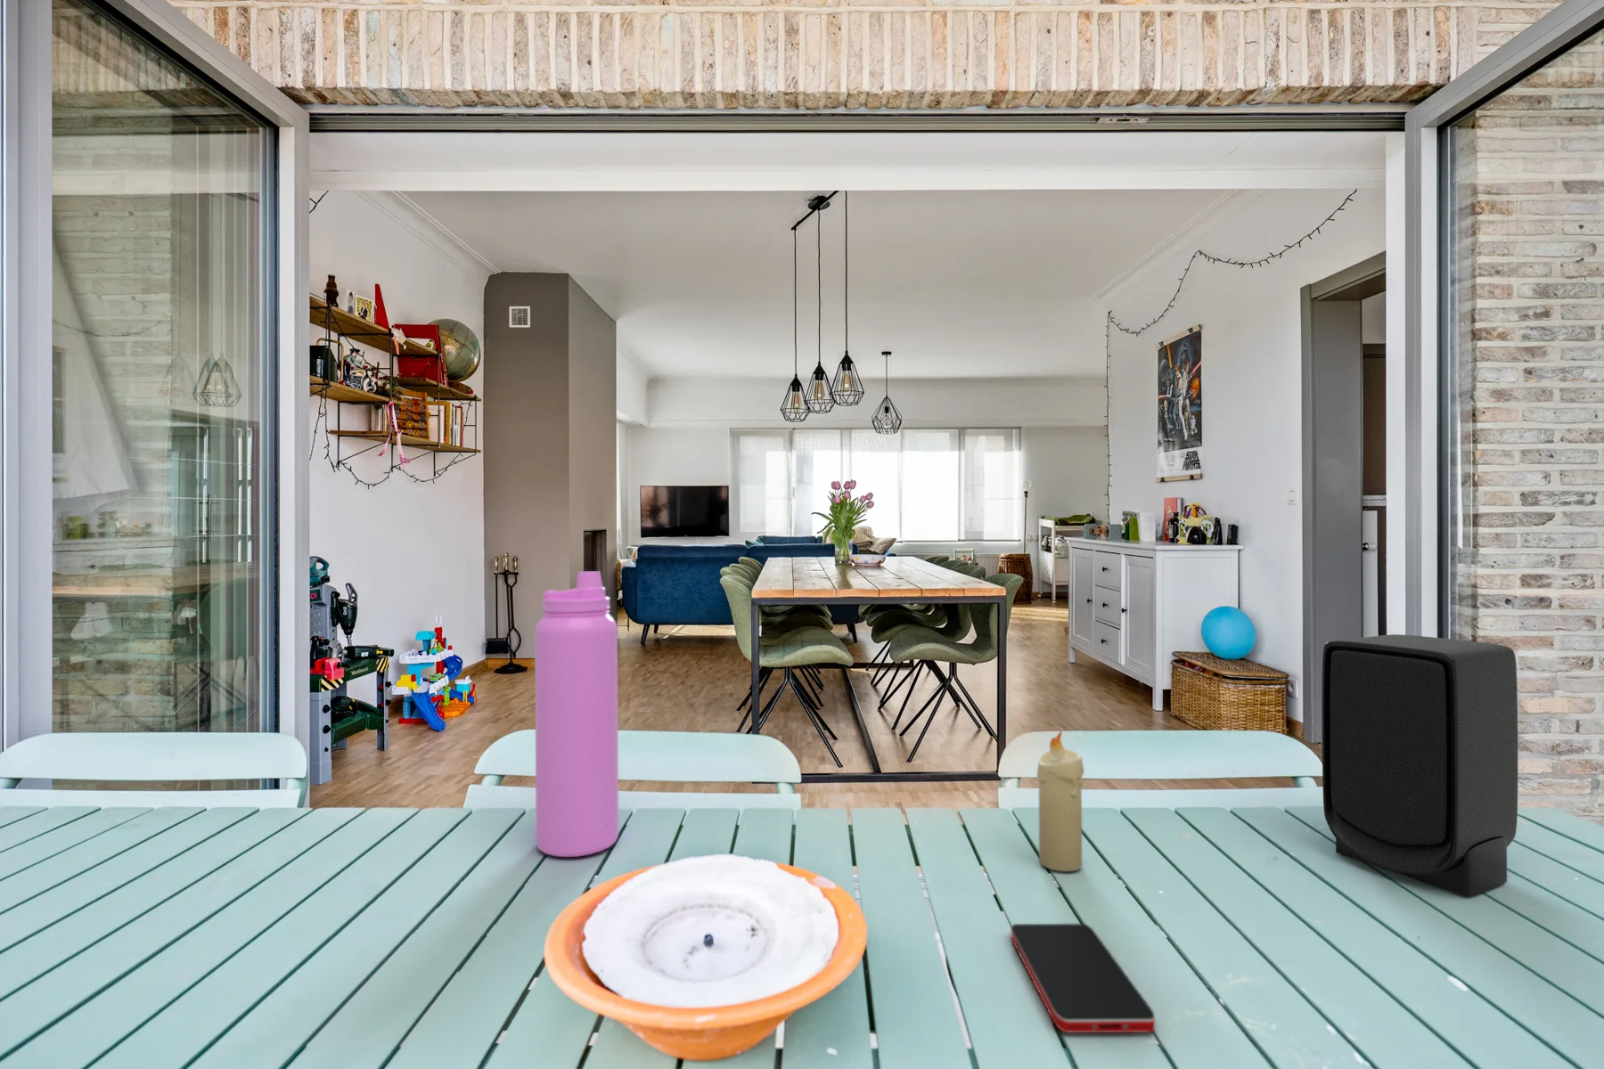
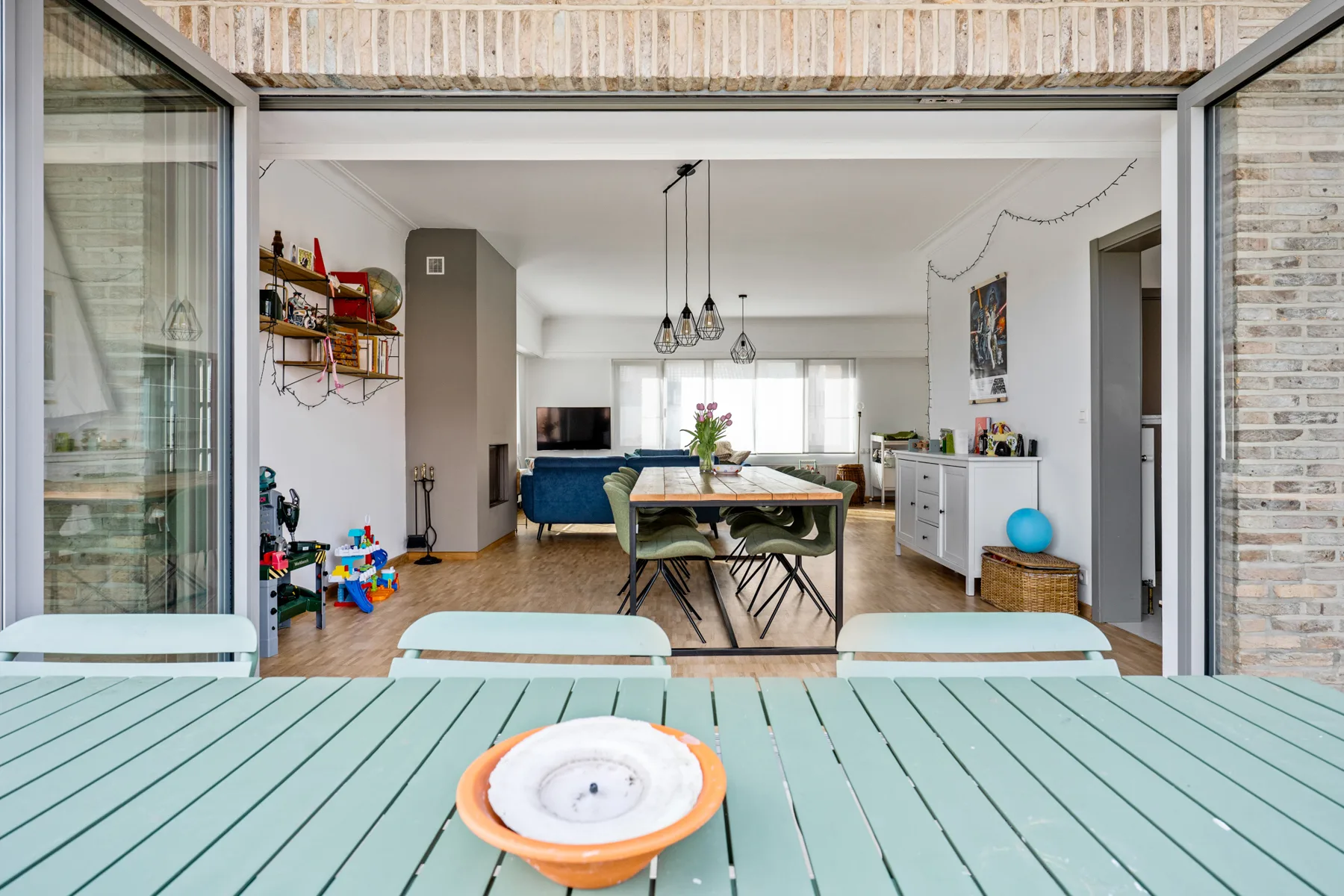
- water bottle [533,570,619,858]
- smartphone [1010,923,1155,1033]
- candle [1036,730,1085,872]
- speaker [1321,634,1518,897]
